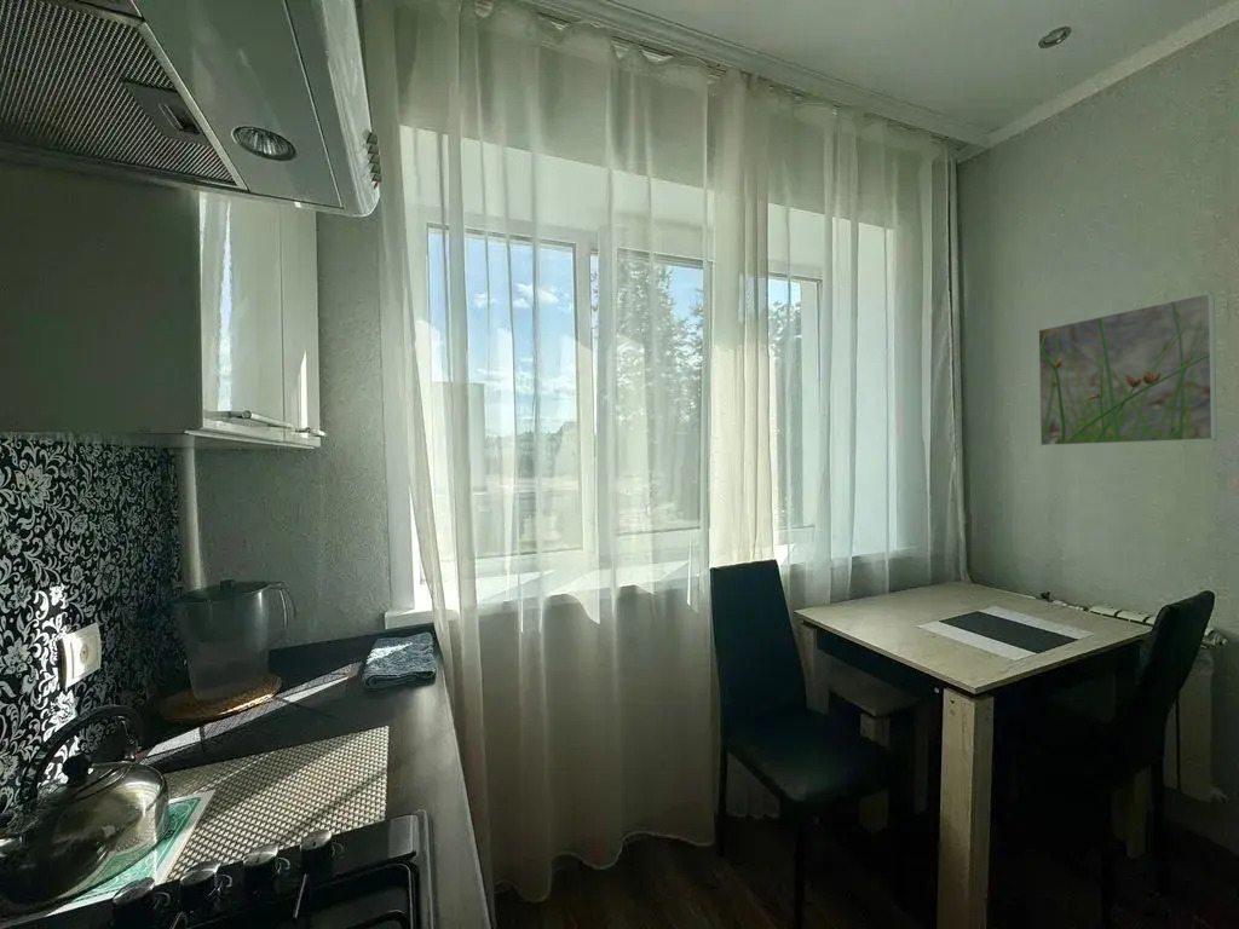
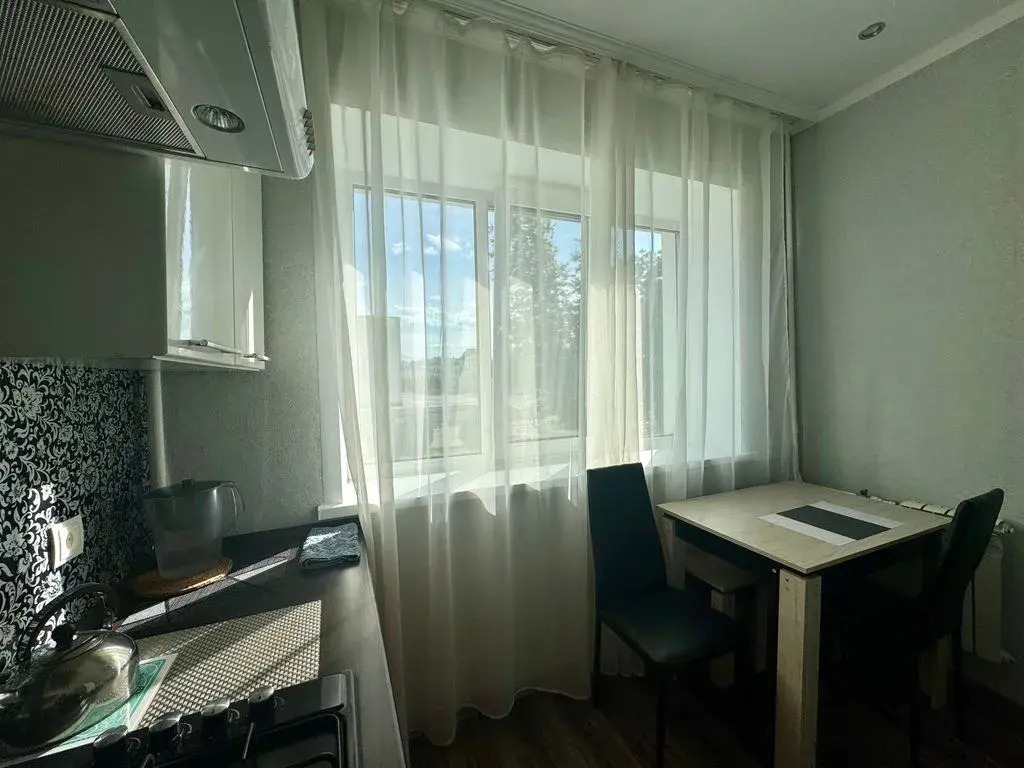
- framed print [1037,292,1218,448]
